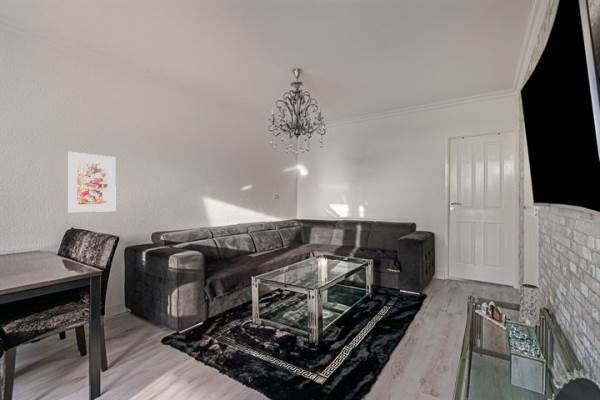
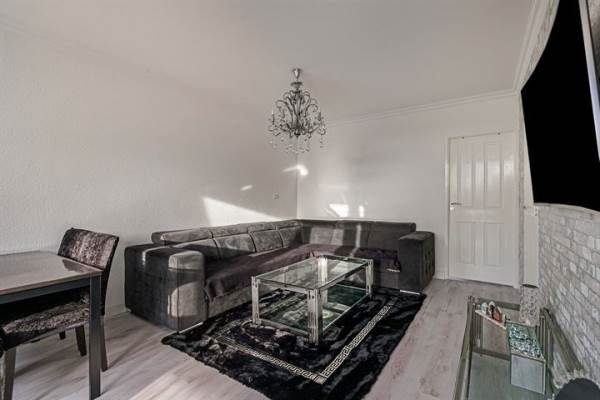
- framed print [66,151,117,213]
